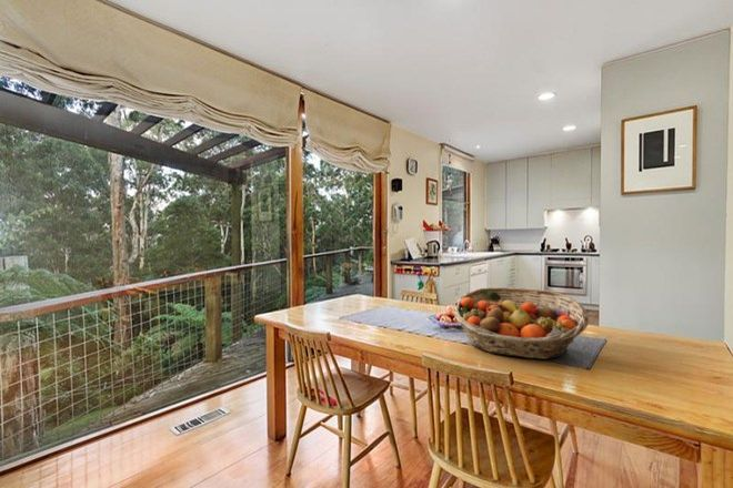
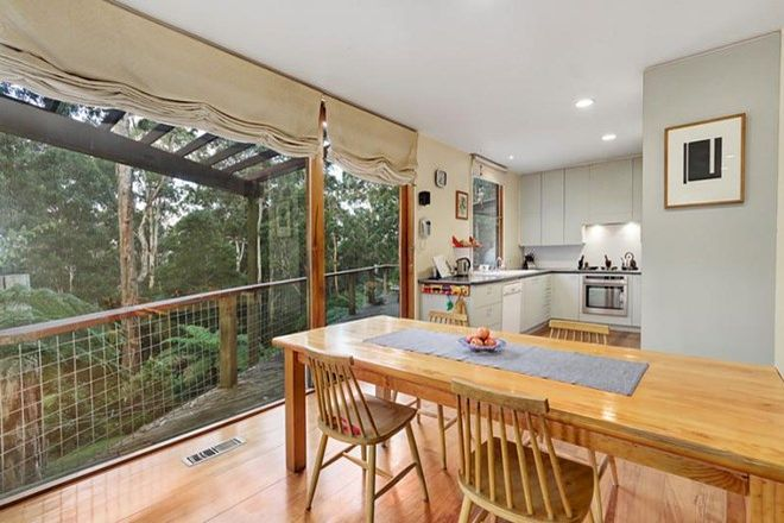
- fruit basket [452,286,590,360]
